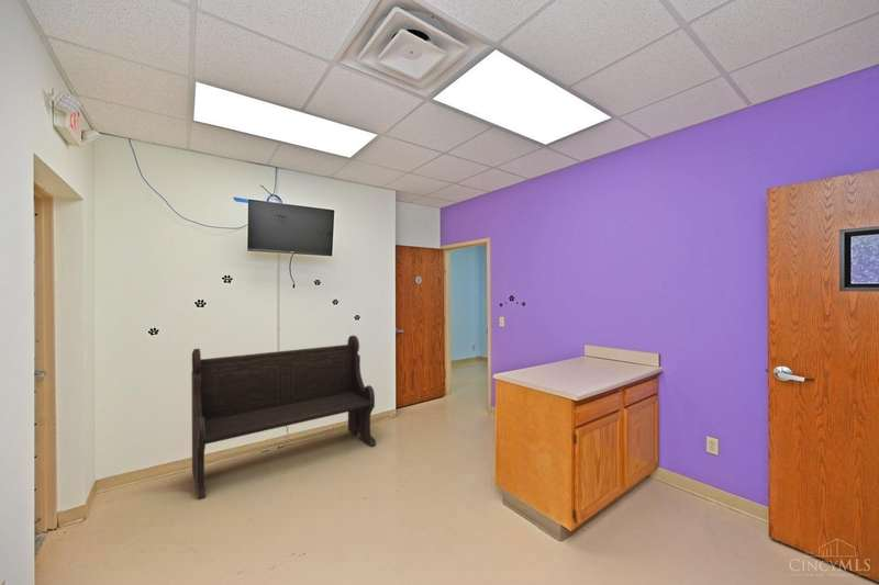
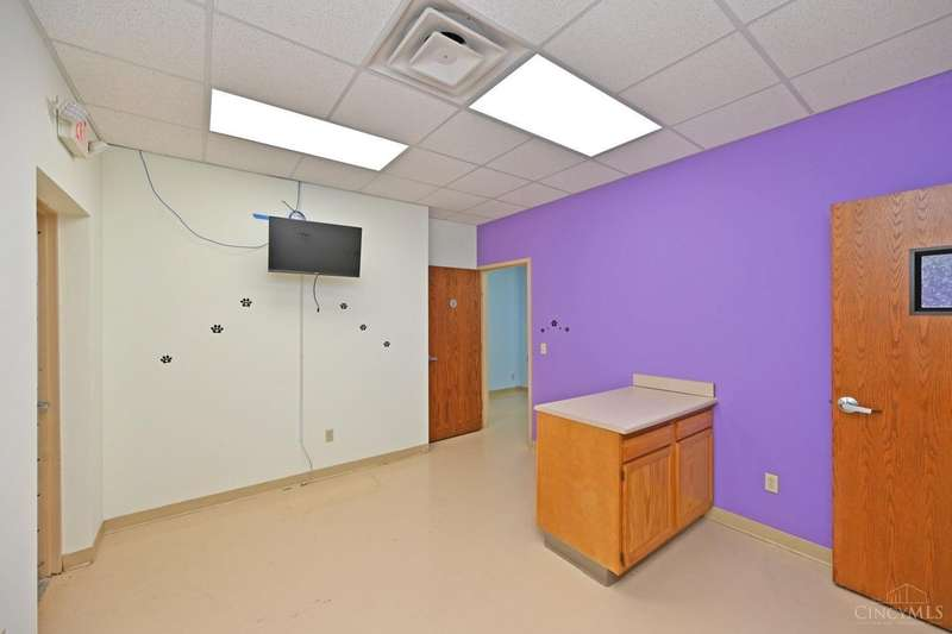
- bench [190,335,377,502]
